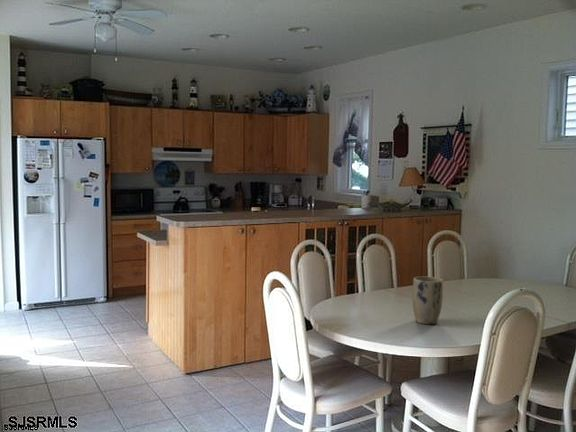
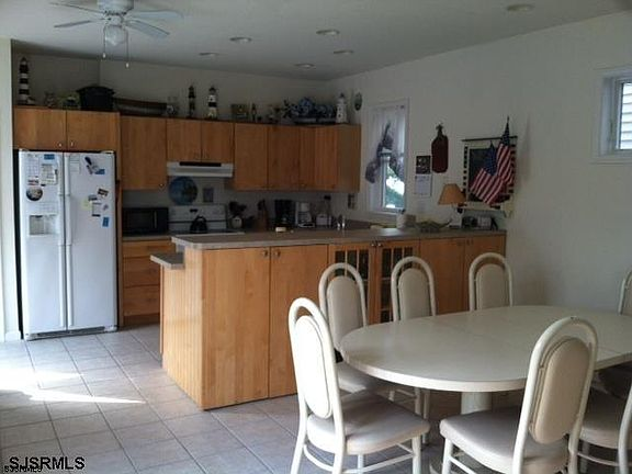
- plant pot [411,276,444,325]
